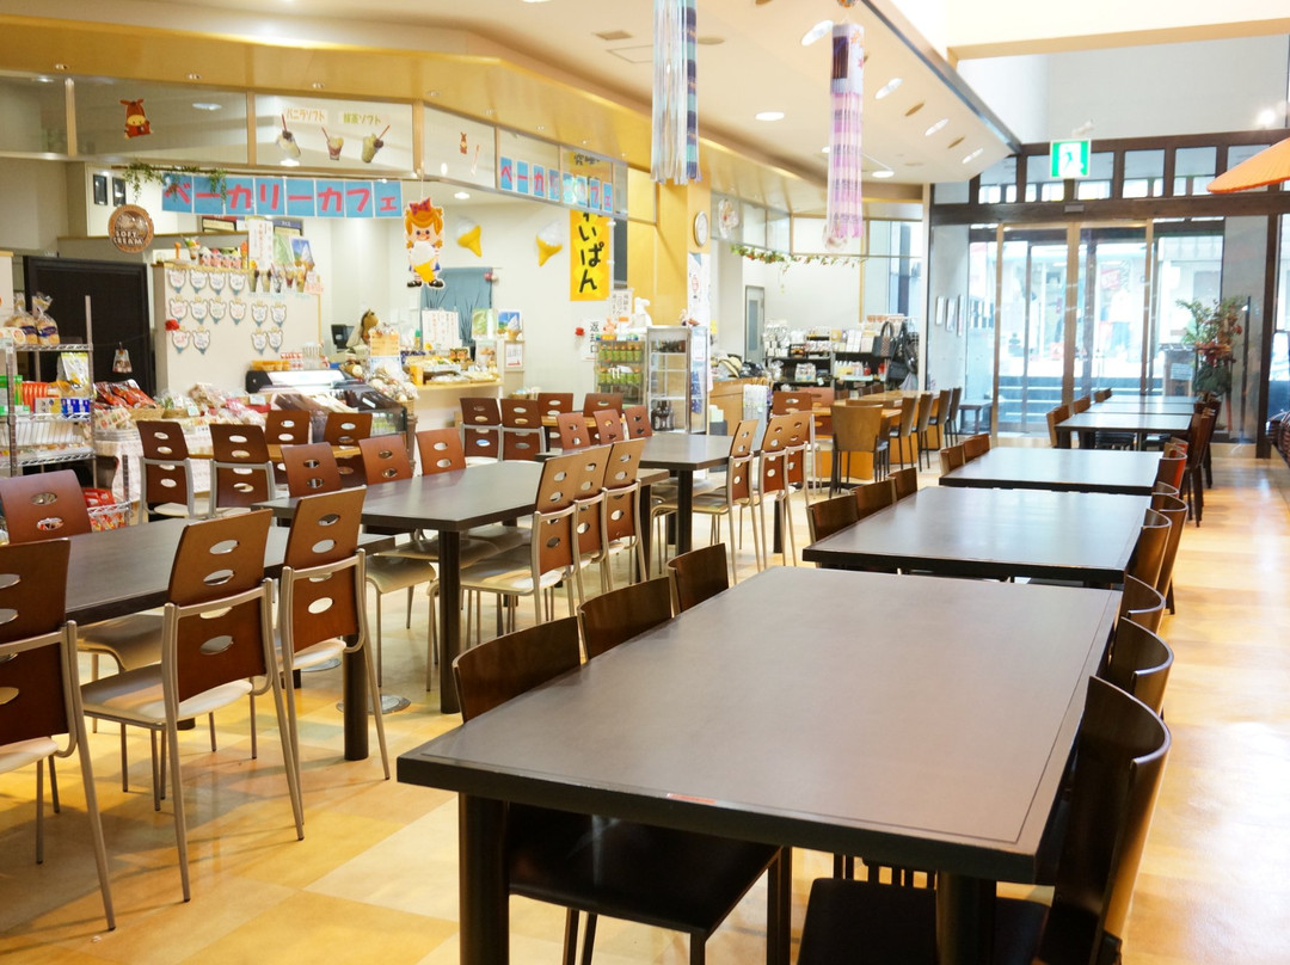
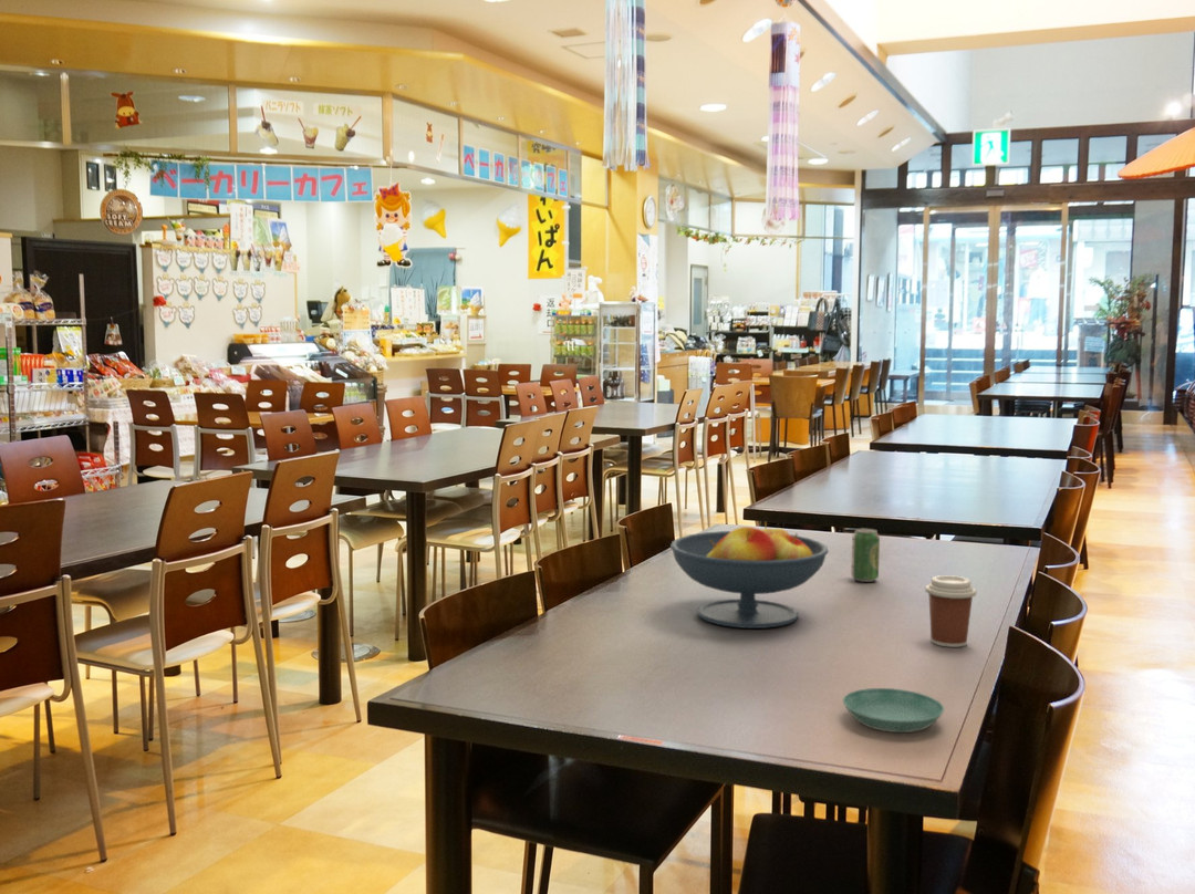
+ beverage can [850,527,881,583]
+ saucer [842,687,945,734]
+ coffee cup [924,574,977,648]
+ fruit bowl [669,521,830,630]
